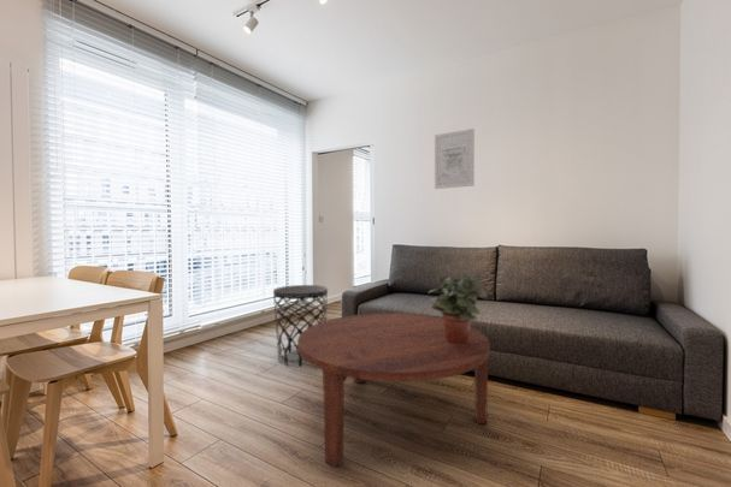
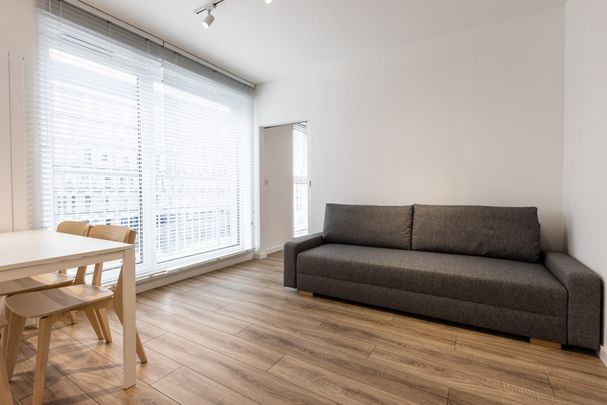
- wall art [434,127,476,190]
- side table [272,284,329,368]
- potted plant [428,272,490,344]
- coffee table [296,313,491,469]
